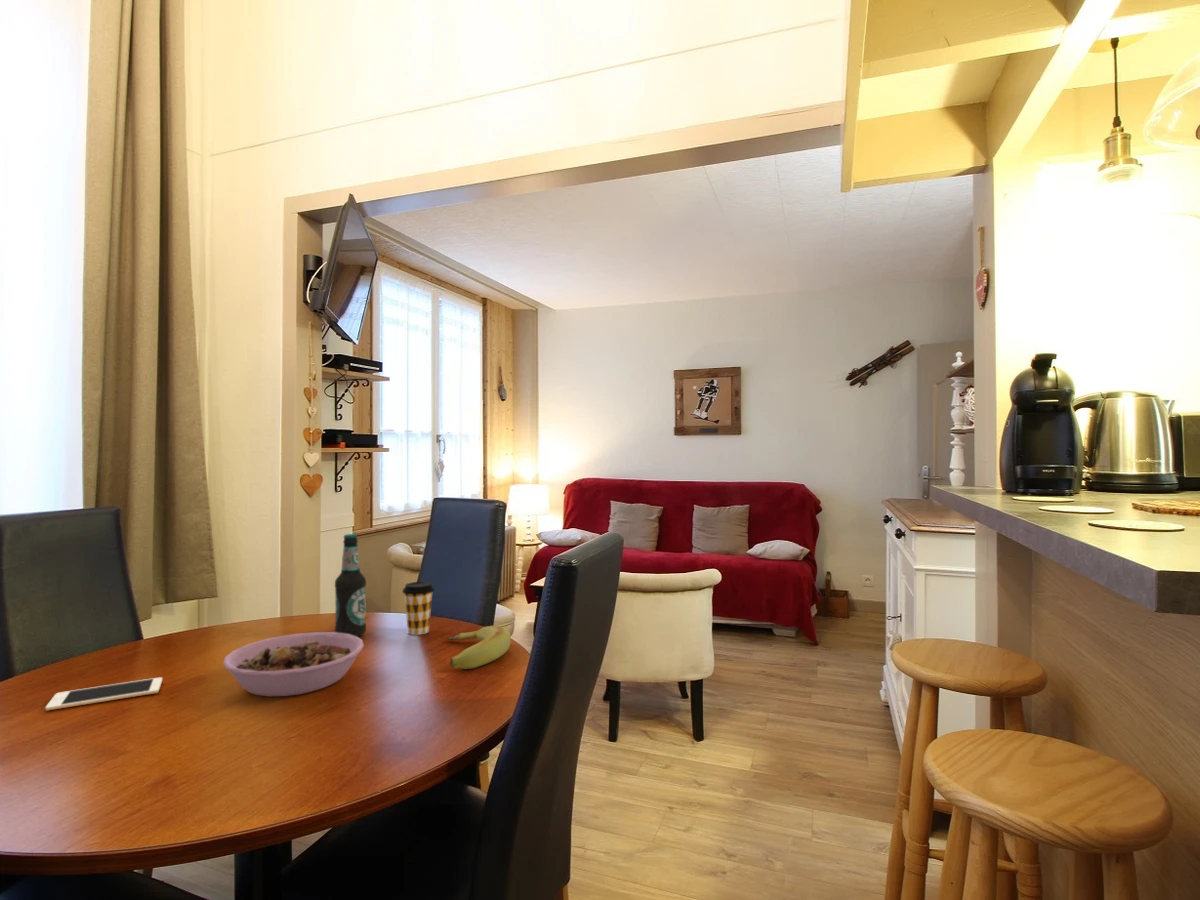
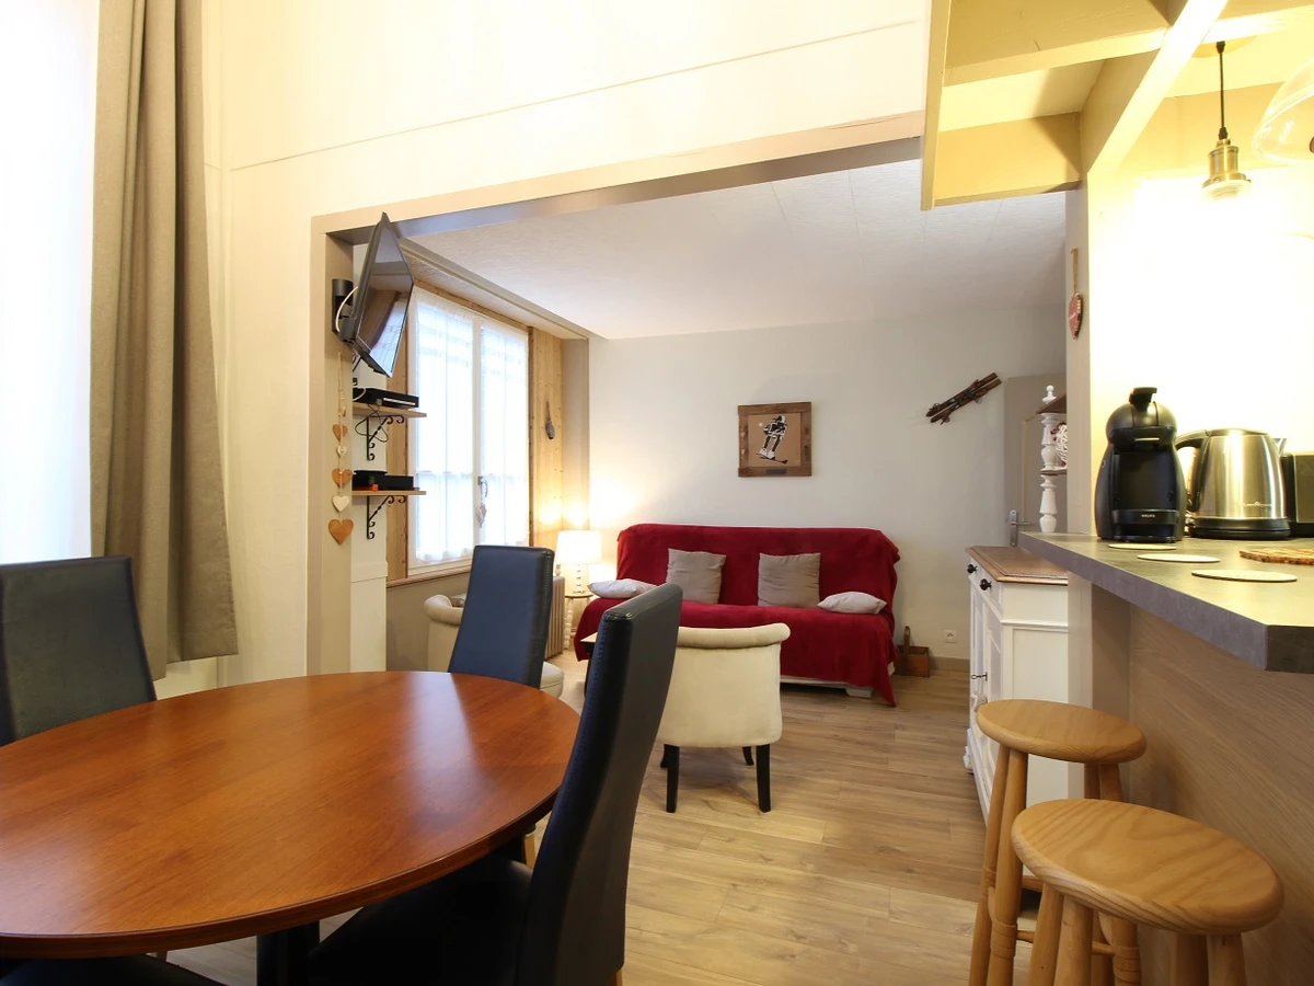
- bottle [334,533,367,637]
- bowl [222,631,365,697]
- coffee cup [401,581,435,636]
- banana [446,625,512,670]
- cell phone [44,676,163,712]
